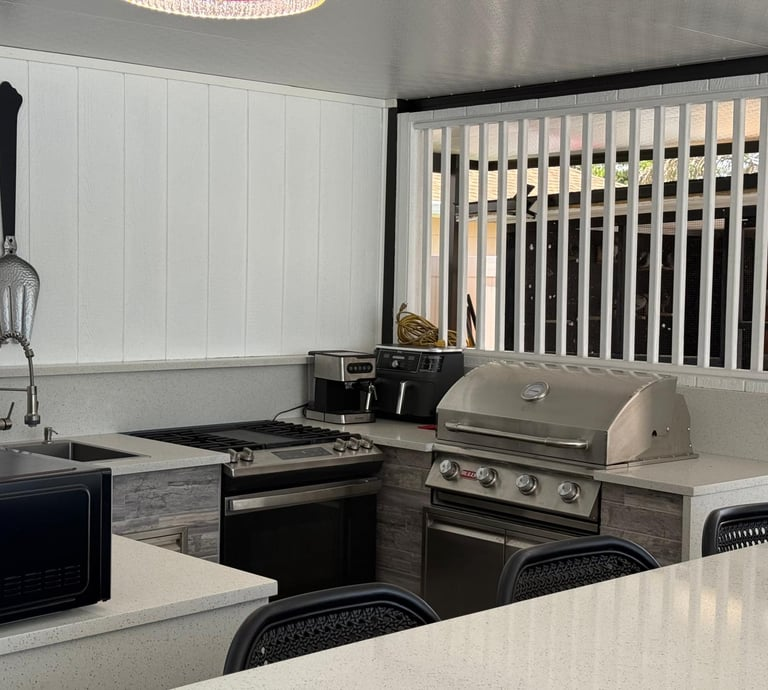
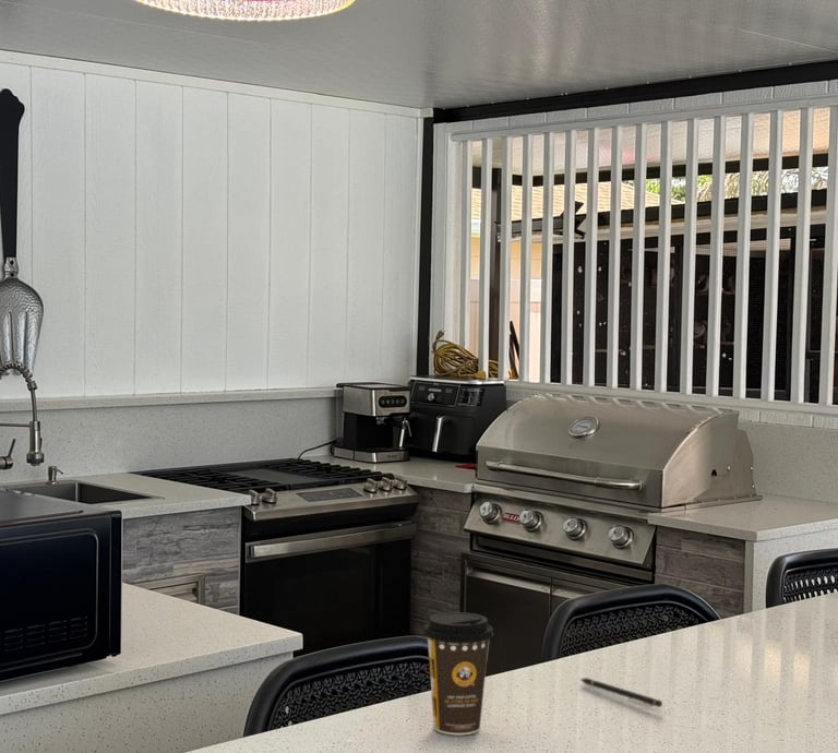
+ pen [579,677,663,708]
+ coffee cup [422,611,494,736]
